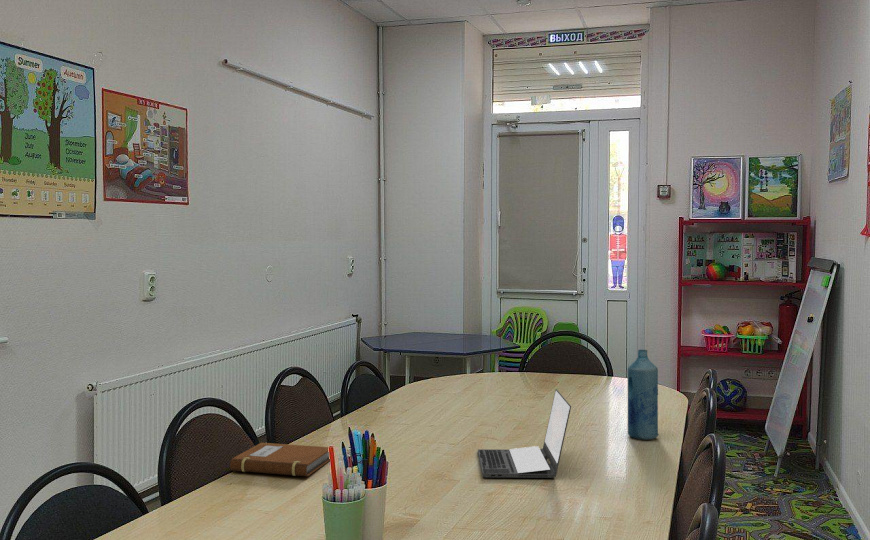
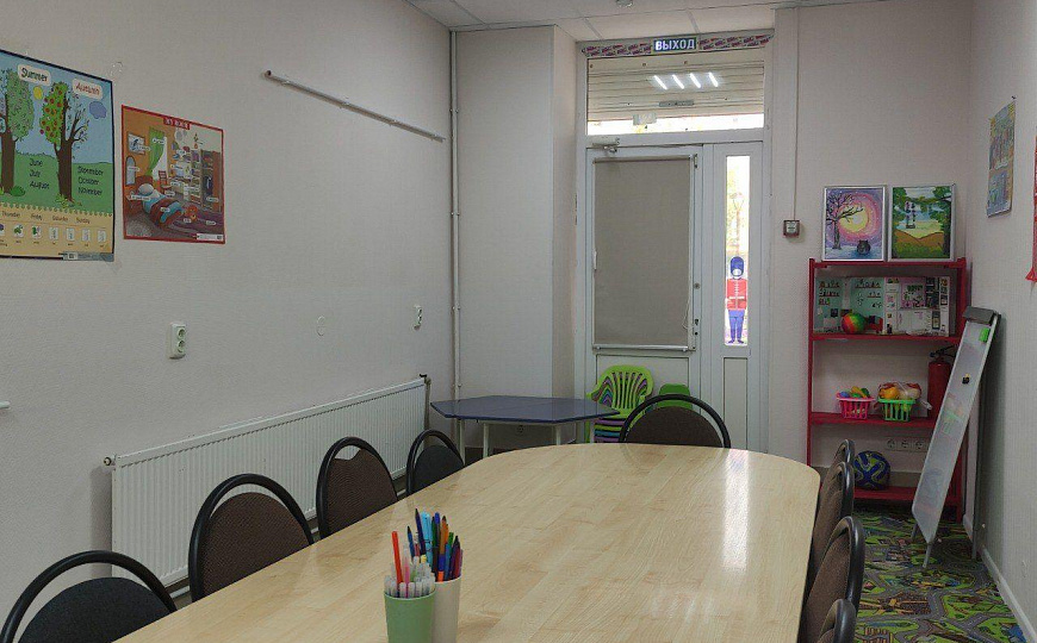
- laptop [477,388,572,479]
- bottle [627,349,660,441]
- notebook [229,442,331,477]
